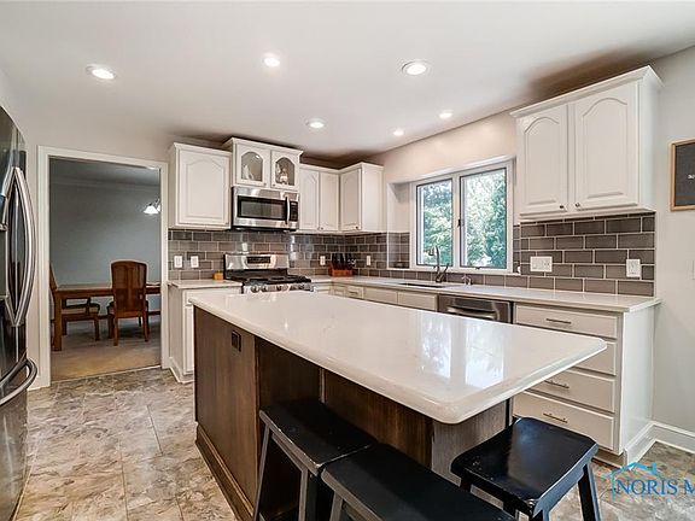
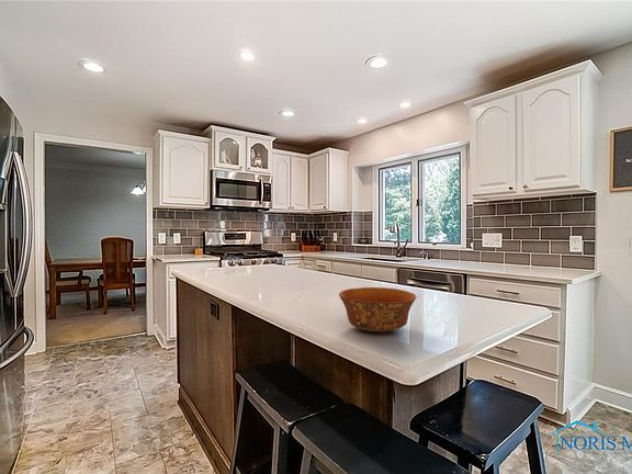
+ bowl [338,286,417,332]
